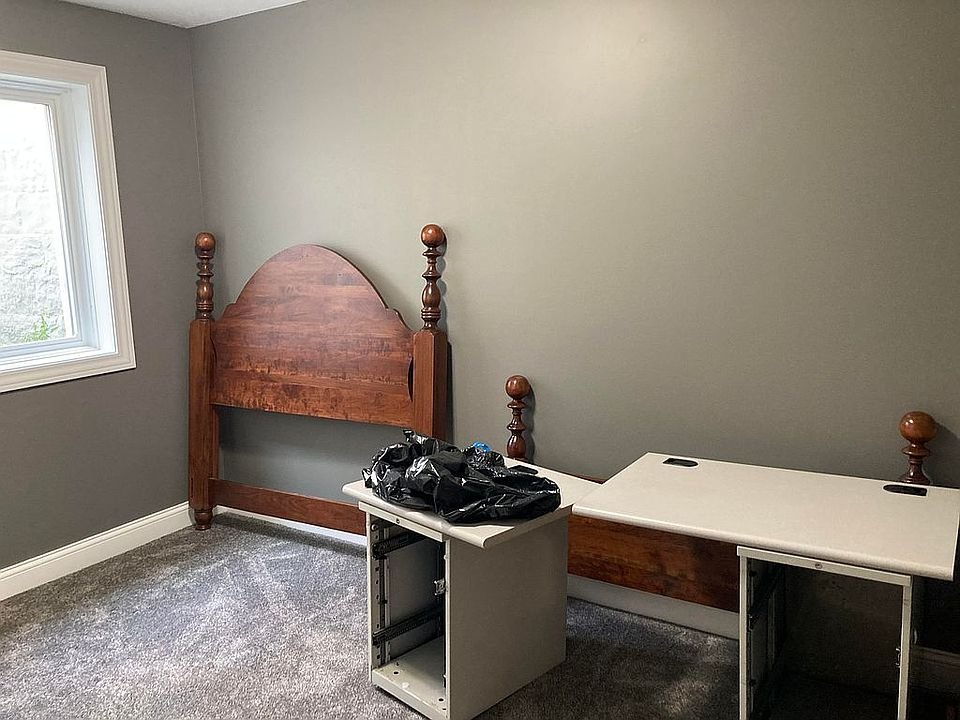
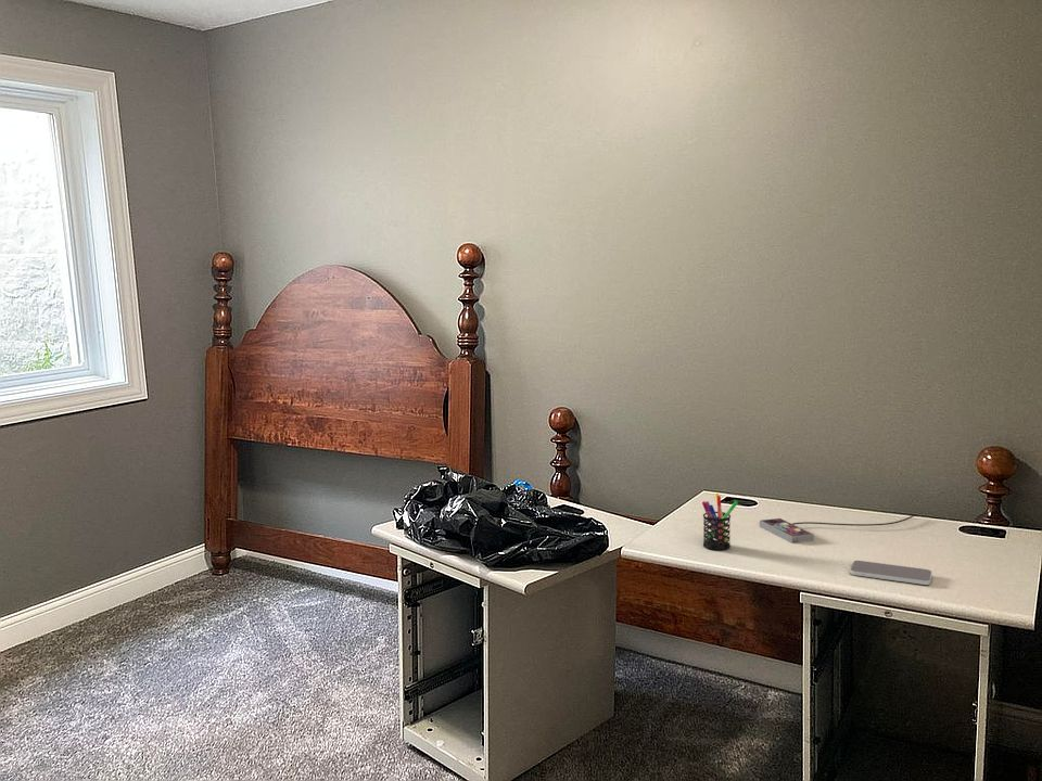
+ game controller [759,513,917,545]
+ smartphone [849,560,932,586]
+ pen holder [701,492,739,551]
